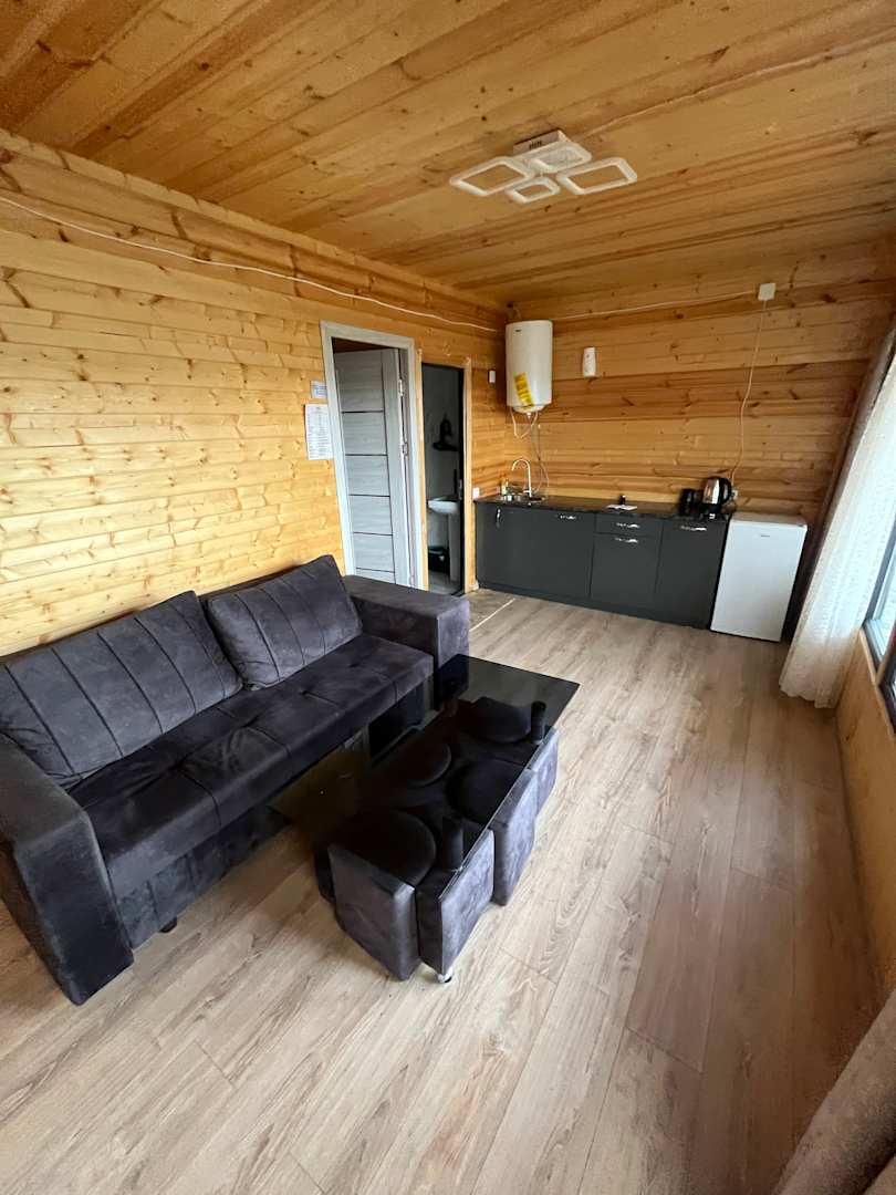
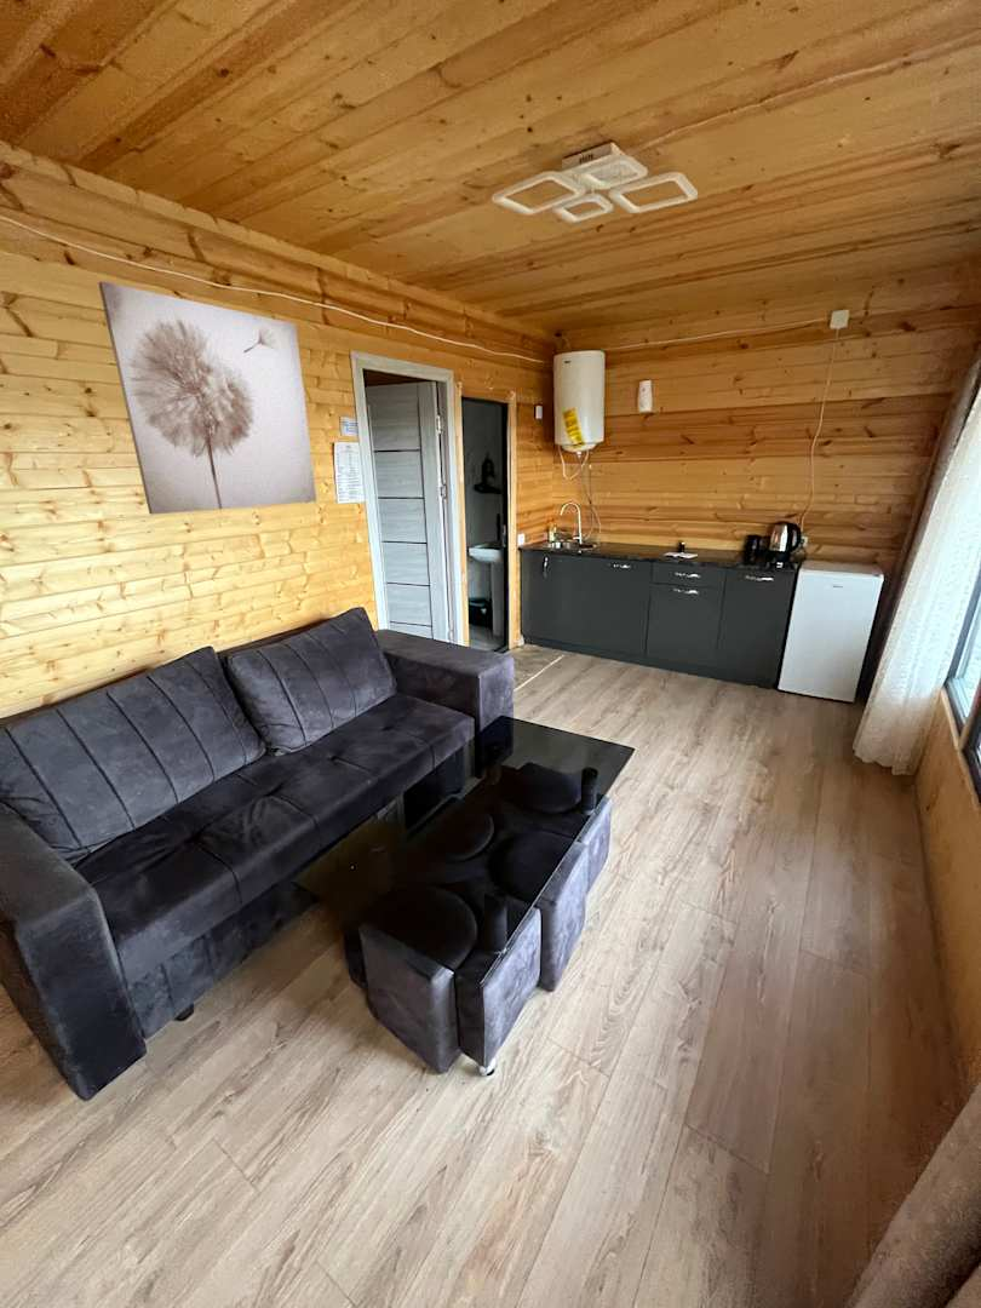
+ wall art [97,280,317,516]
